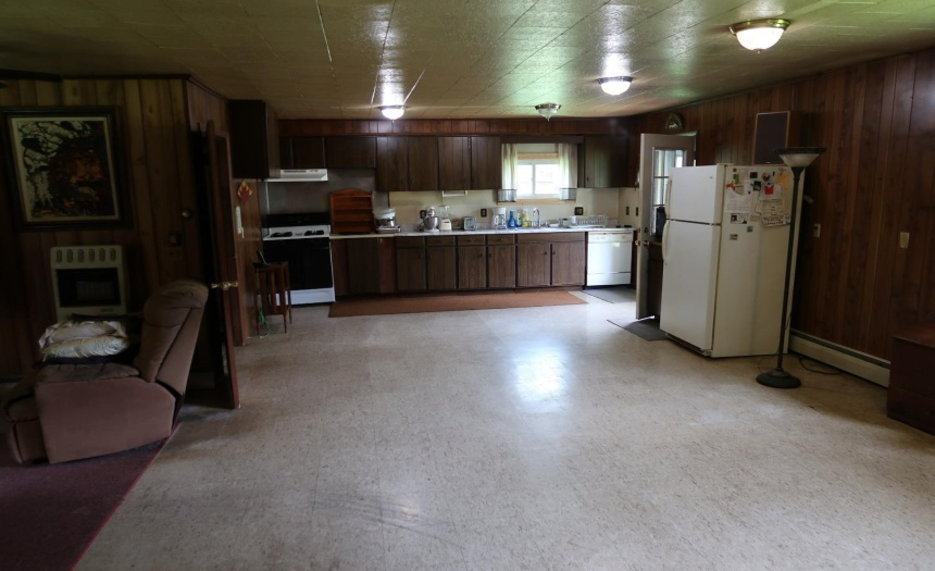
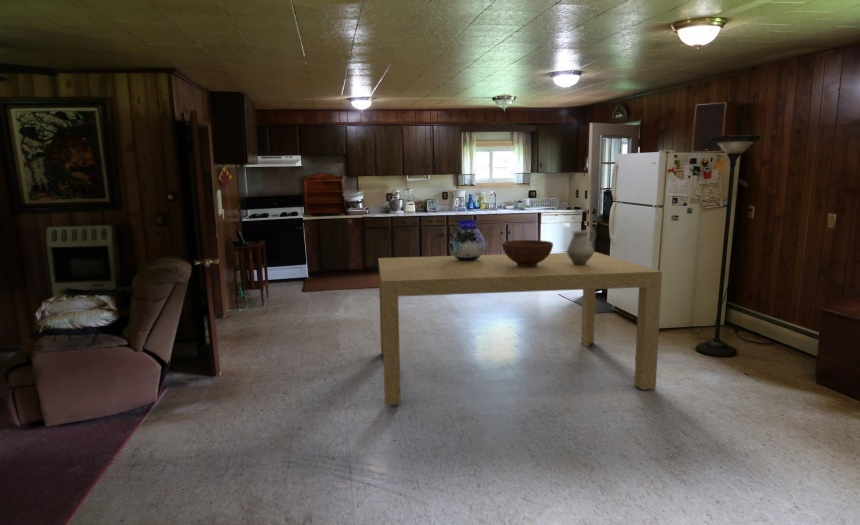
+ fruit bowl [501,239,554,267]
+ dining table [377,251,663,406]
+ pitcher [565,228,595,265]
+ vase [448,219,487,261]
